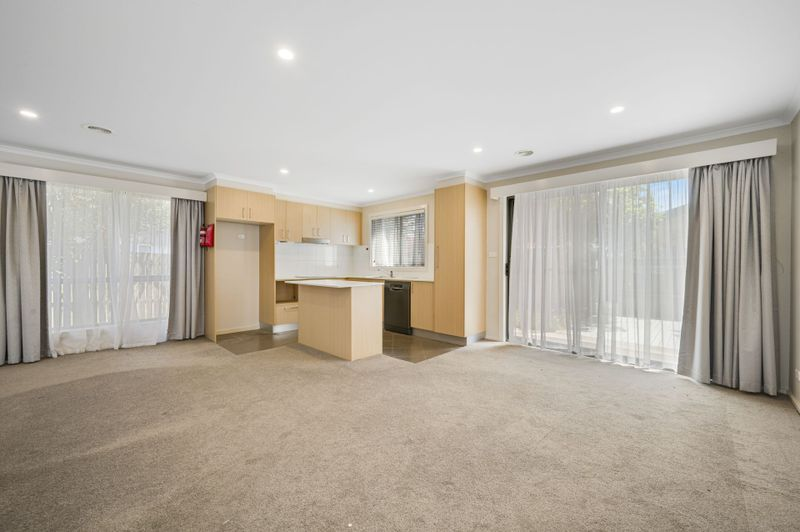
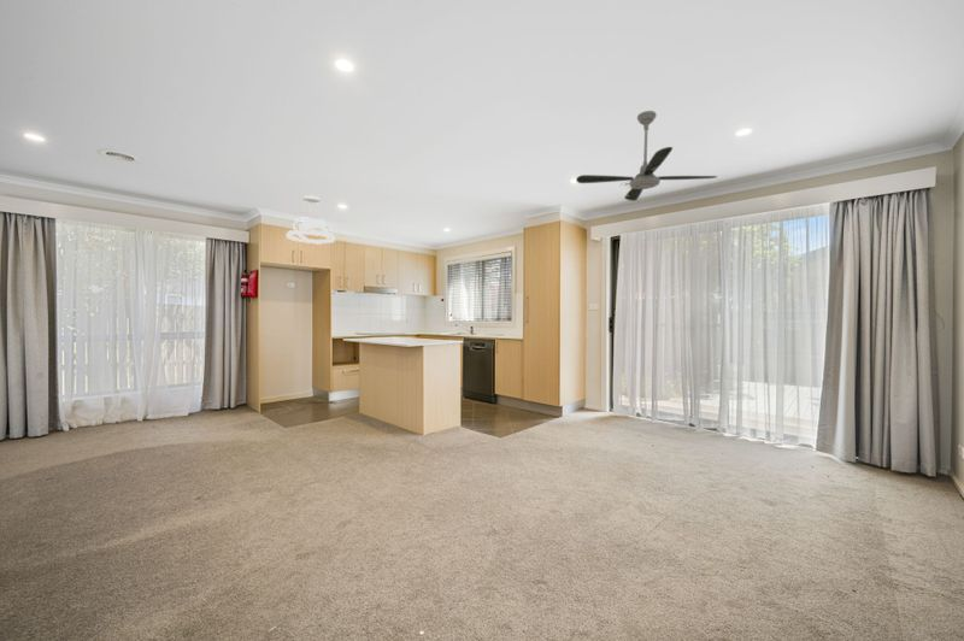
+ pendant light [286,194,336,245]
+ ceiling fan [575,110,718,202]
